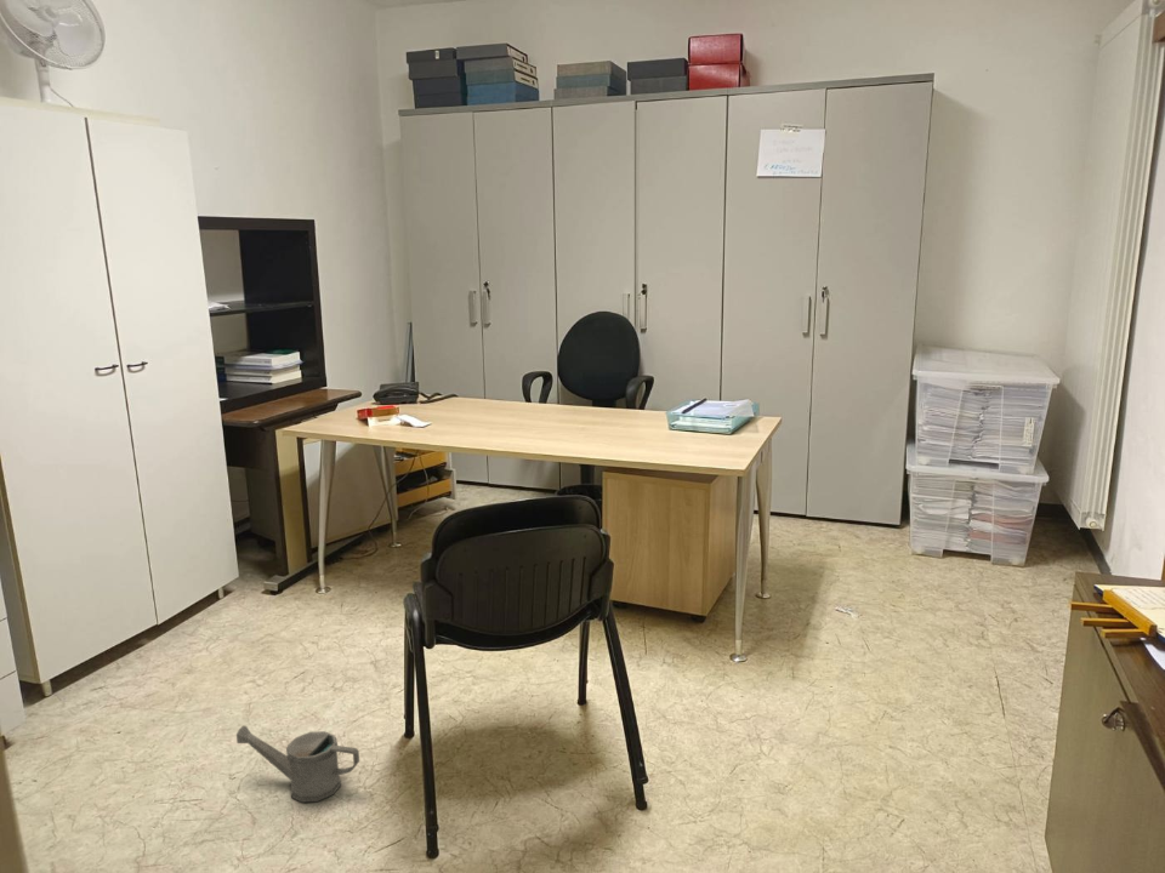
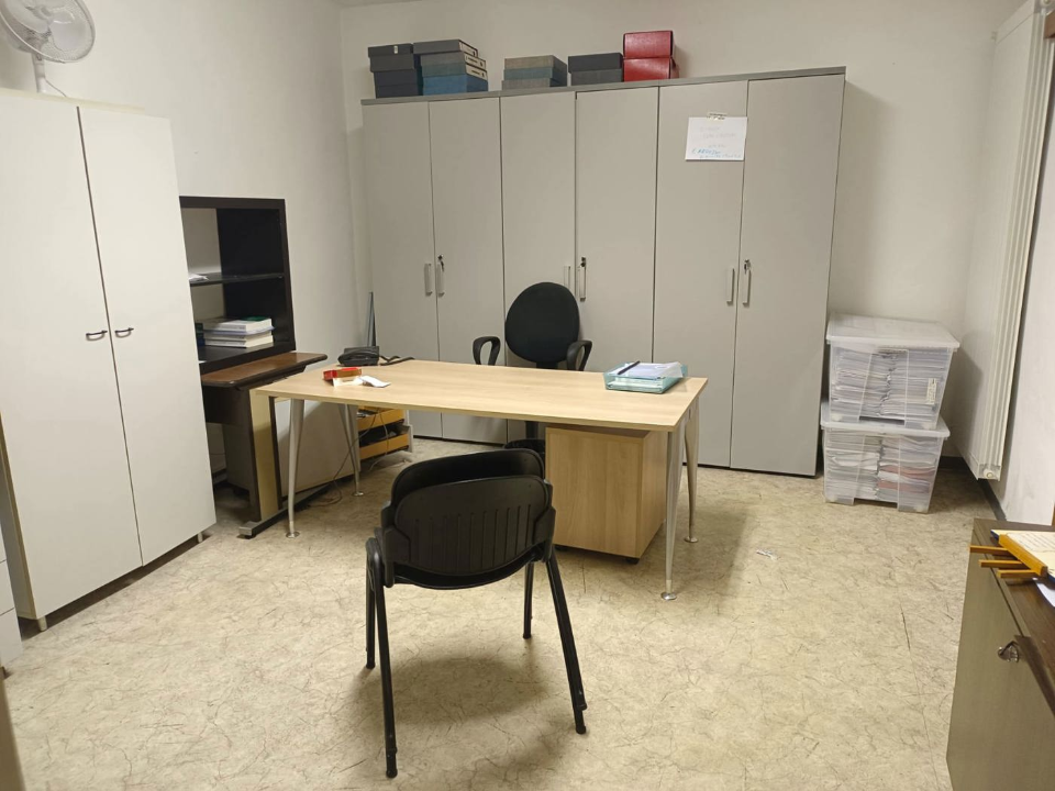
- watering can [235,725,360,804]
